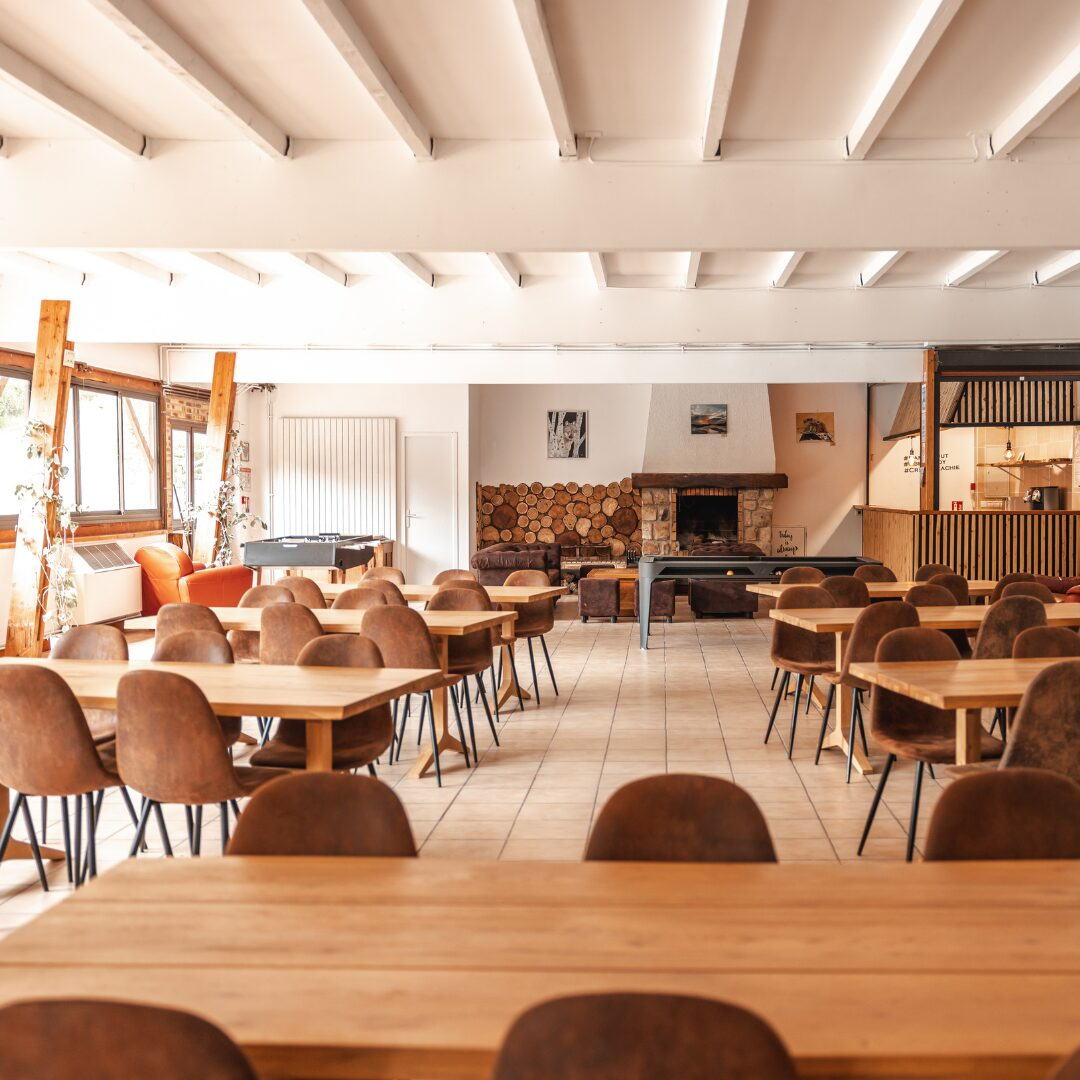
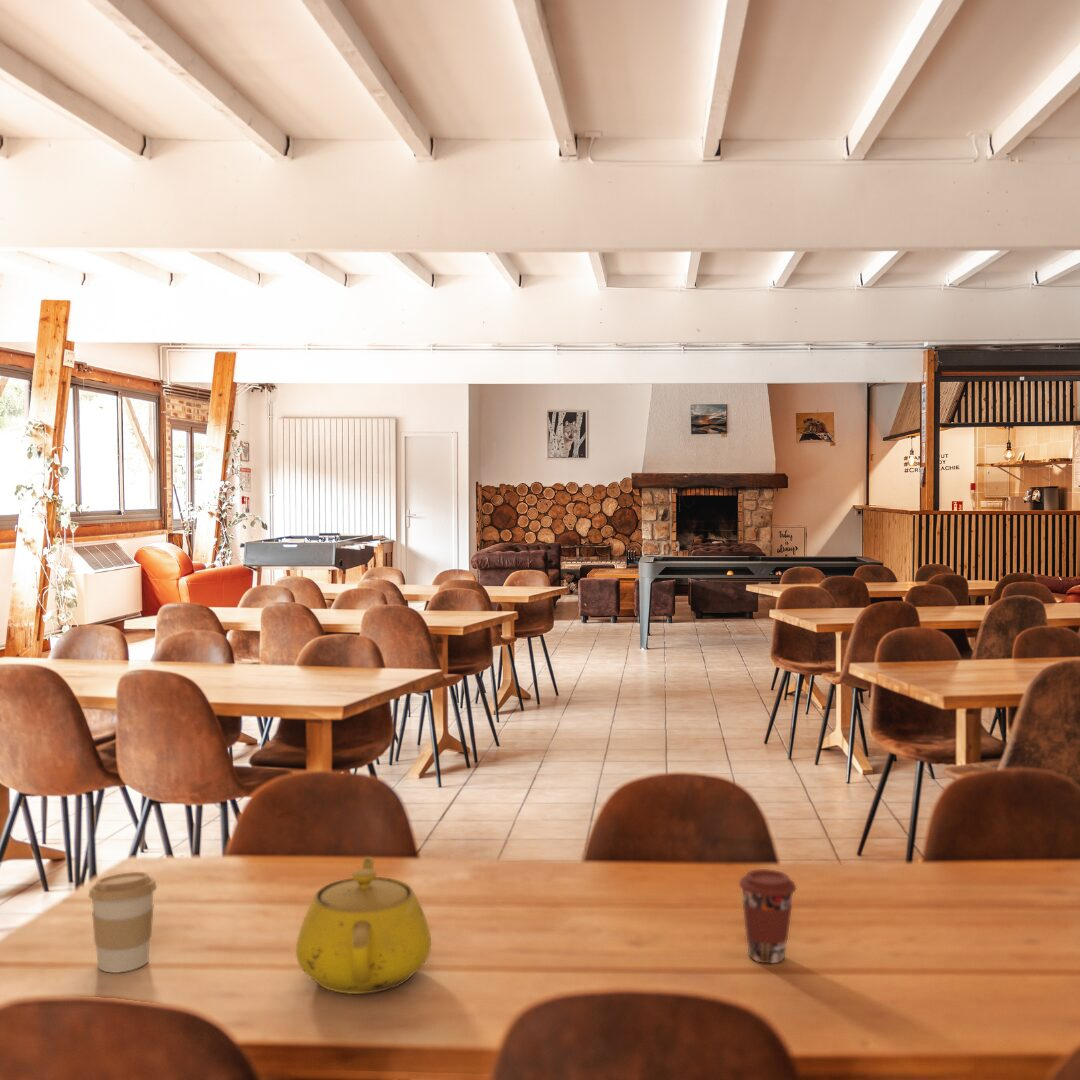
+ coffee cup [738,868,797,964]
+ teapot [295,856,432,995]
+ coffee cup [88,871,158,974]
